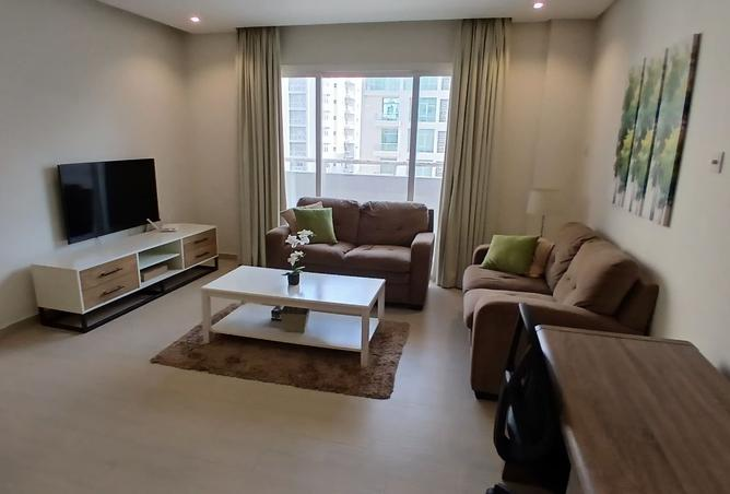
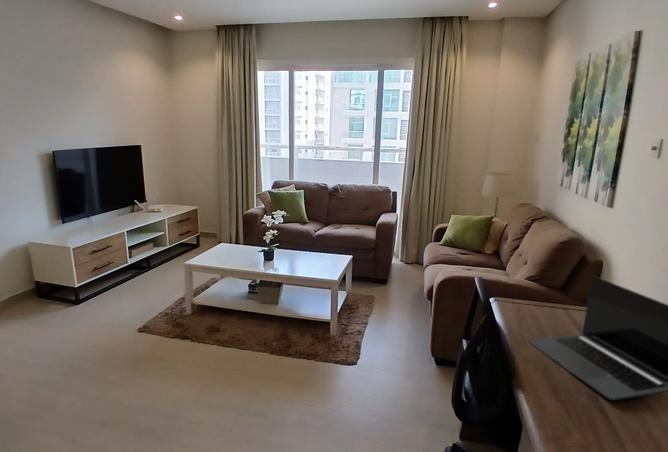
+ laptop [527,275,668,401]
